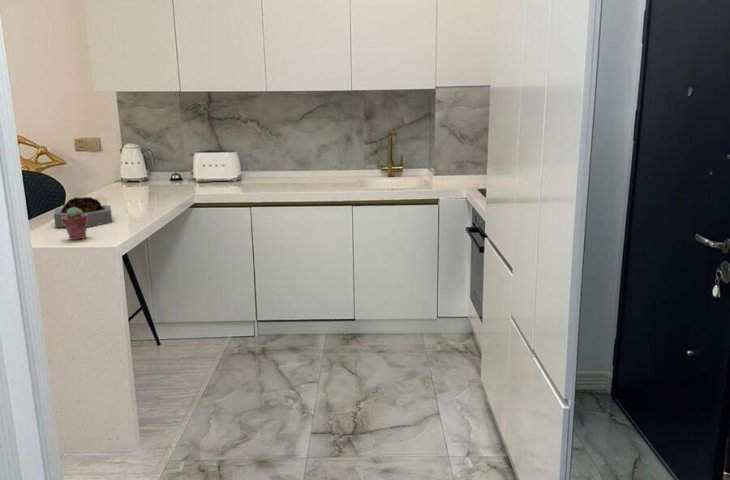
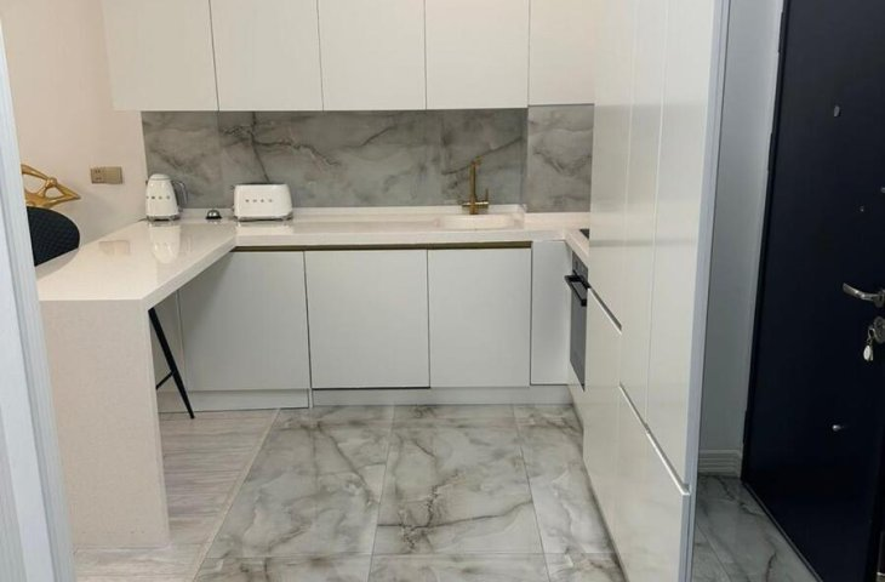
- decorative bowl [53,196,113,228]
- potted succulent [61,207,88,241]
